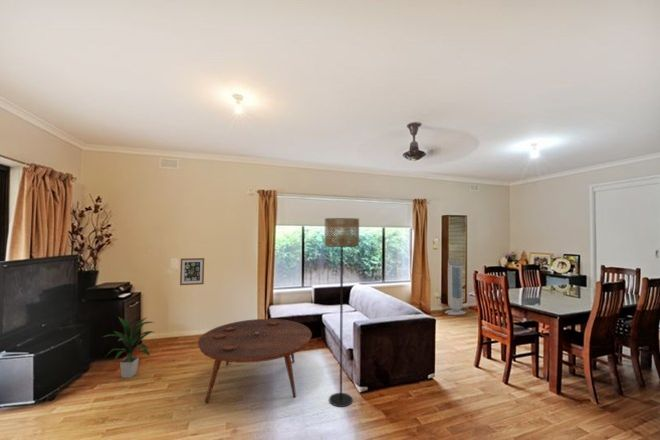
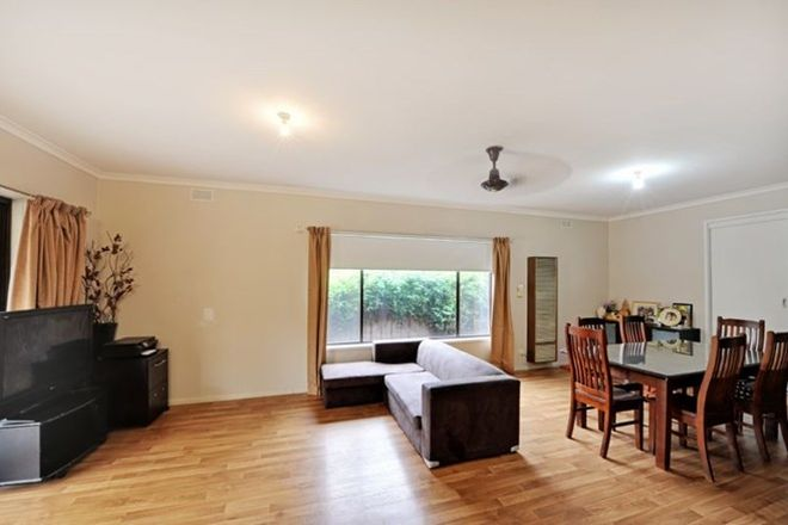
- wall art [179,257,205,286]
- indoor plant [102,316,155,379]
- floor lamp [323,217,360,408]
- coffee table [197,318,313,404]
- air purifier [444,258,467,316]
